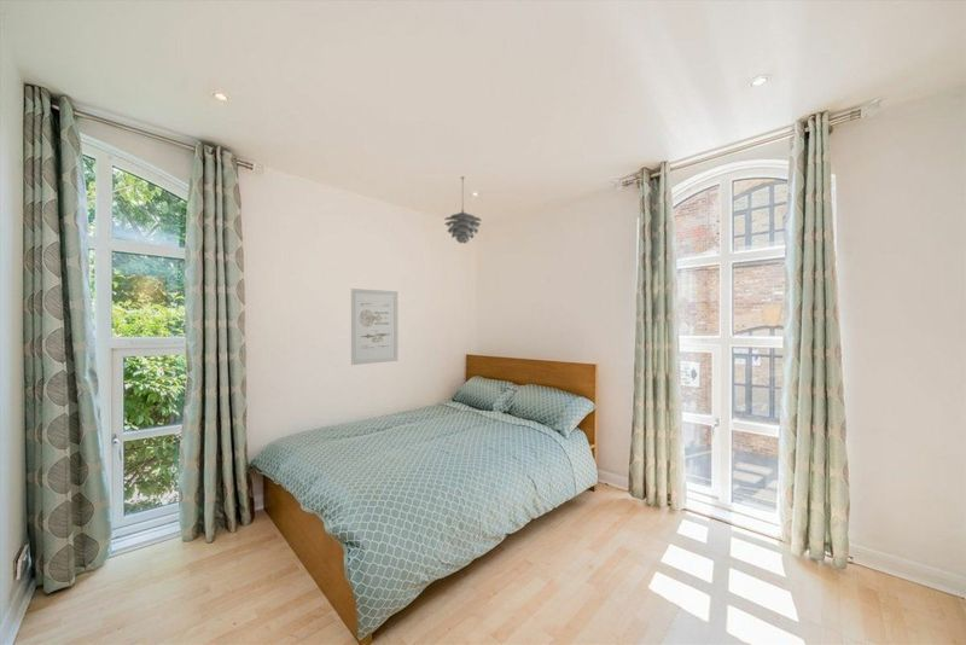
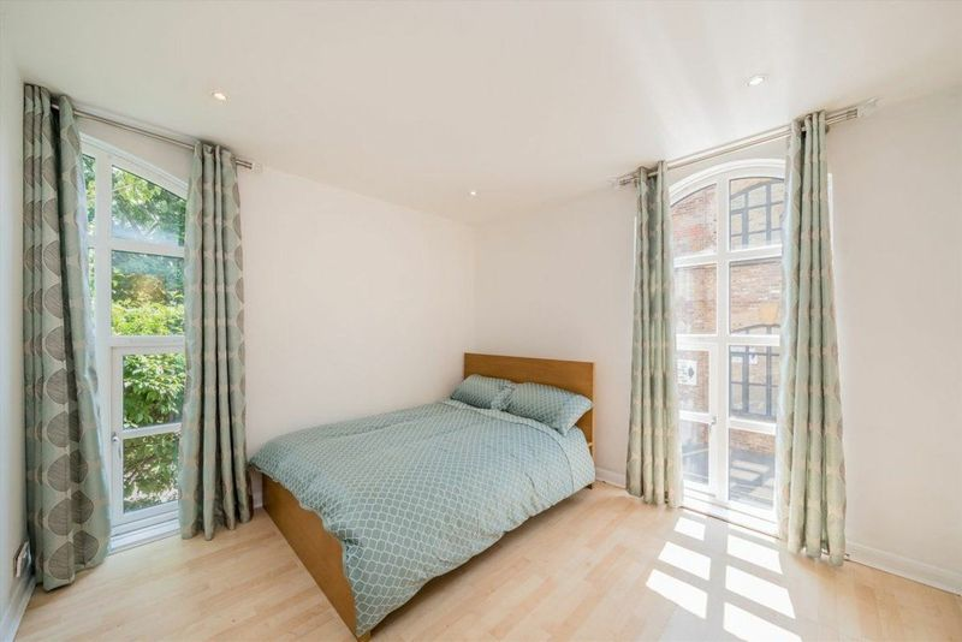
- pendant light [443,175,483,244]
- wall art [350,287,398,366]
